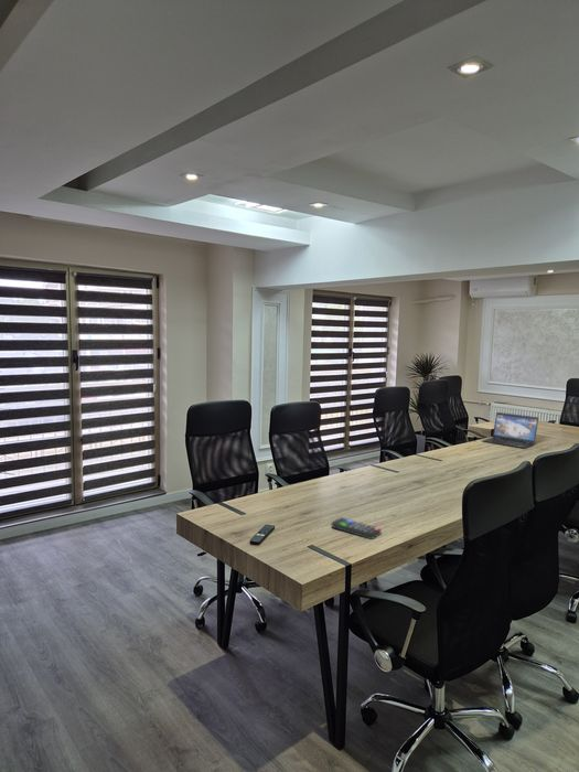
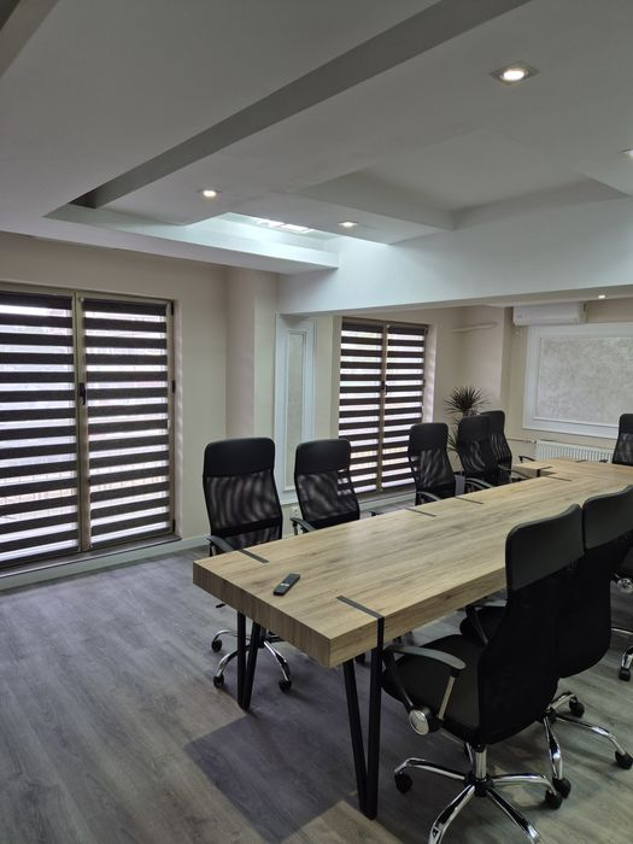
- laptop [480,411,539,450]
- remote control [330,516,382,540]
